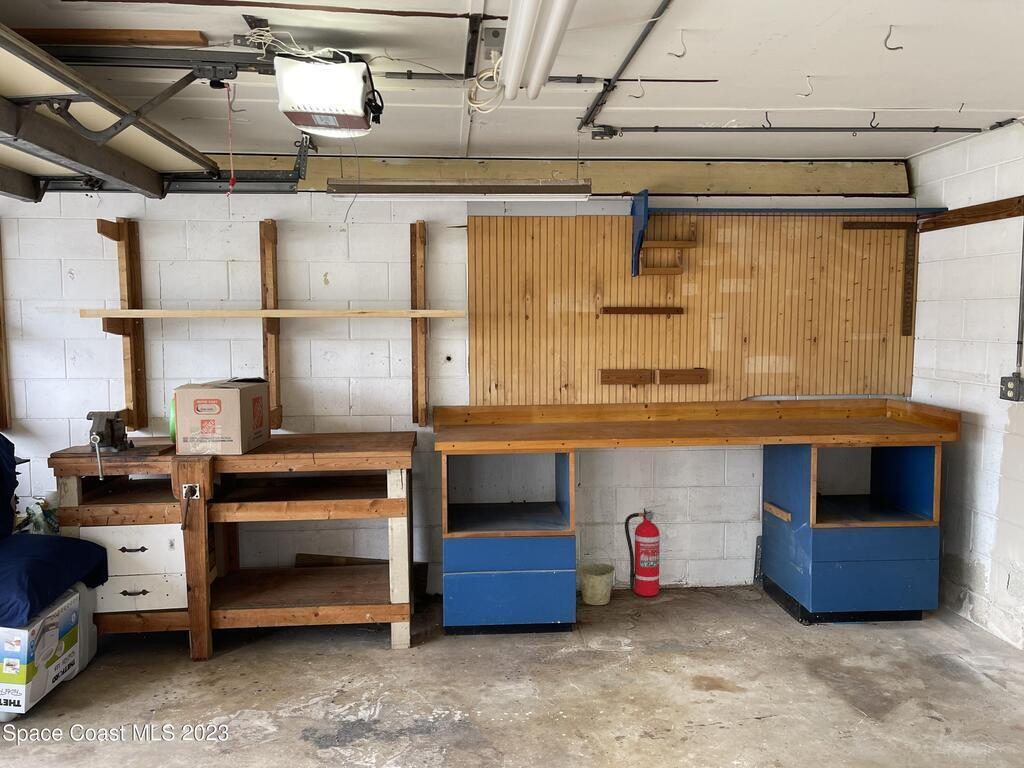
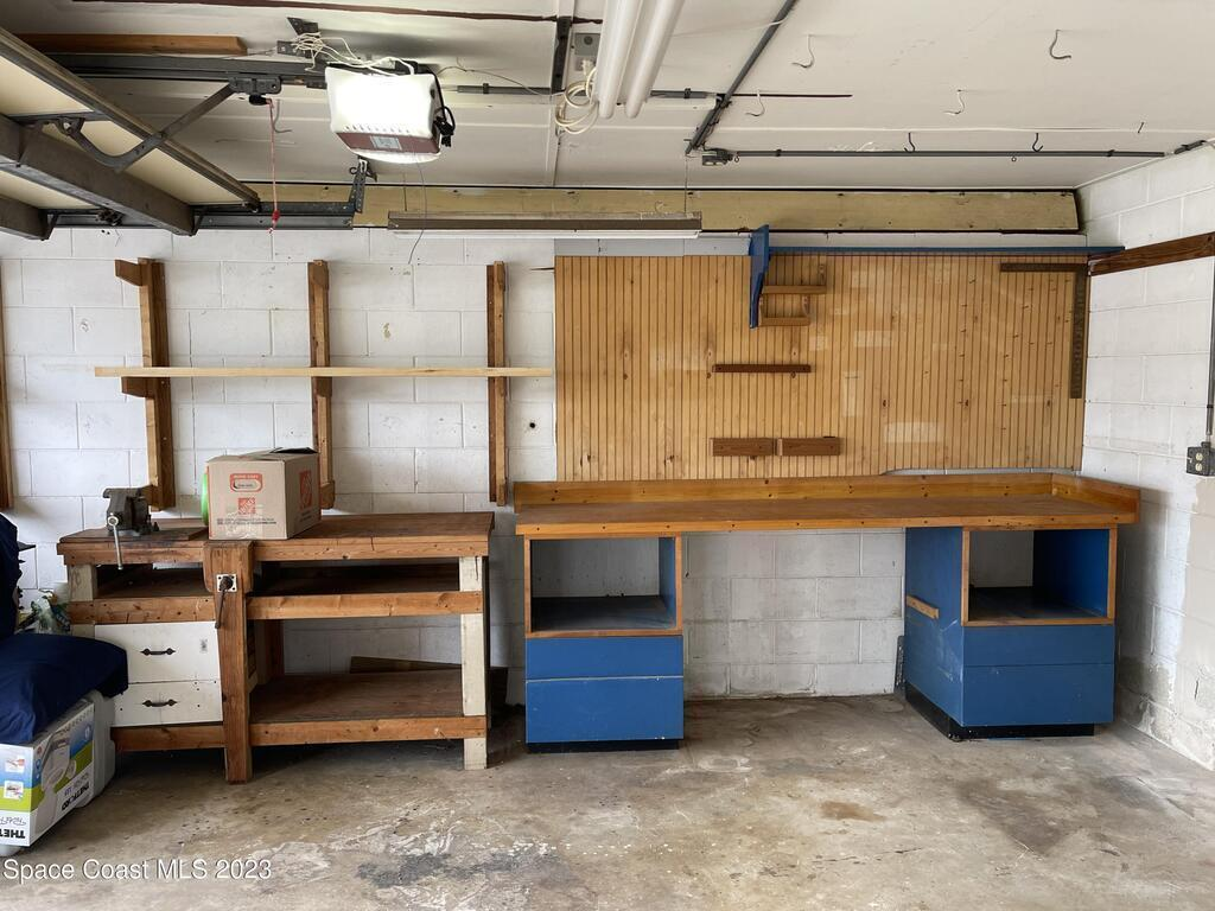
- bucket [577,546,616,606]
- fire extinguisher [624,503,668,597]
